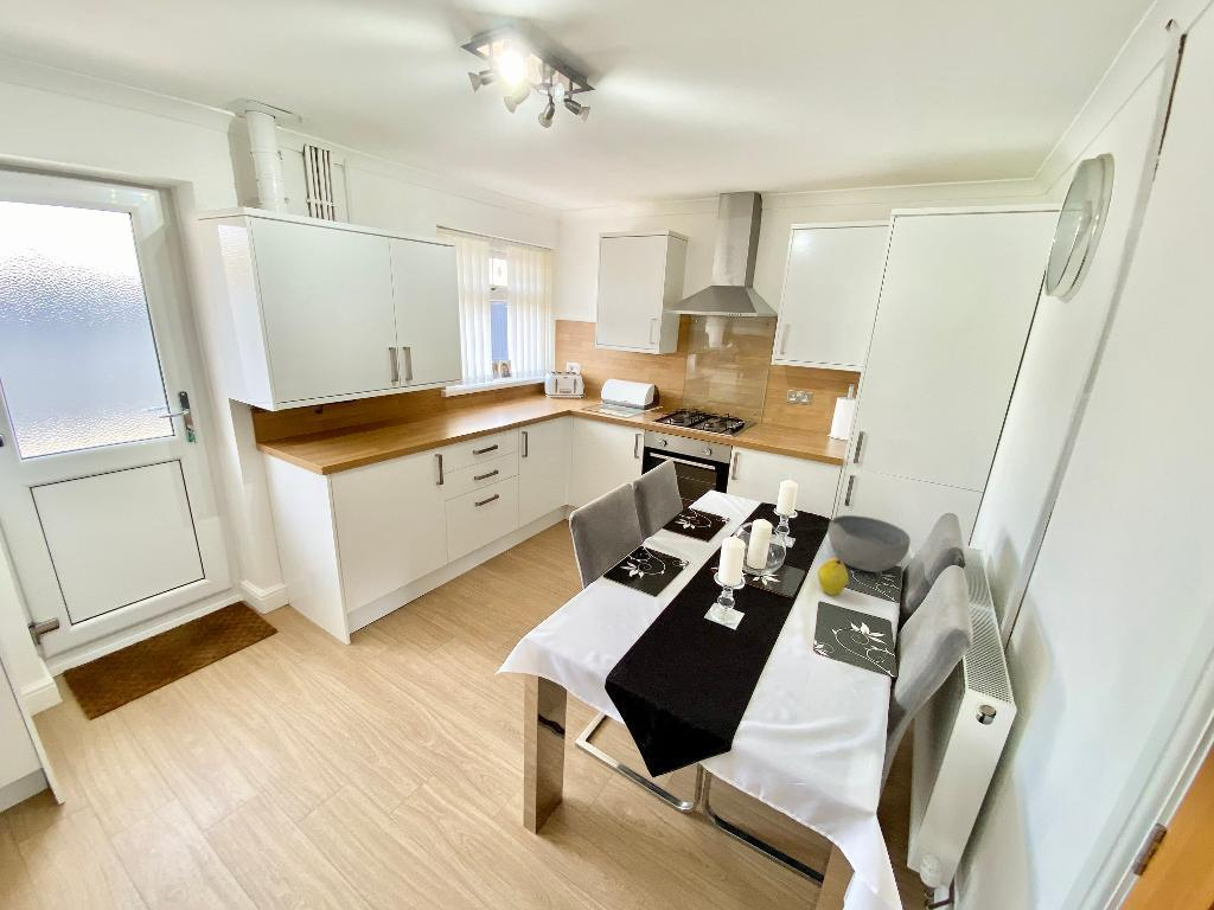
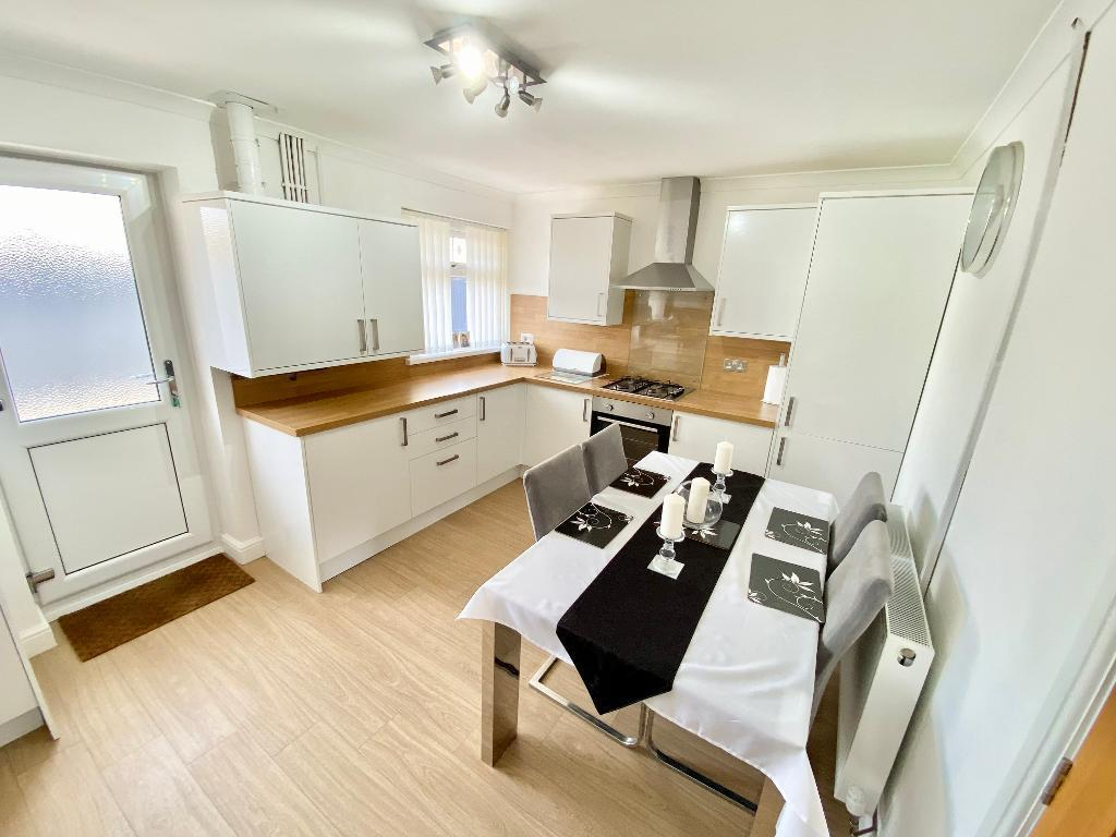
- fruit [817,557,849,596]
- bowl [828,514,912,573]
